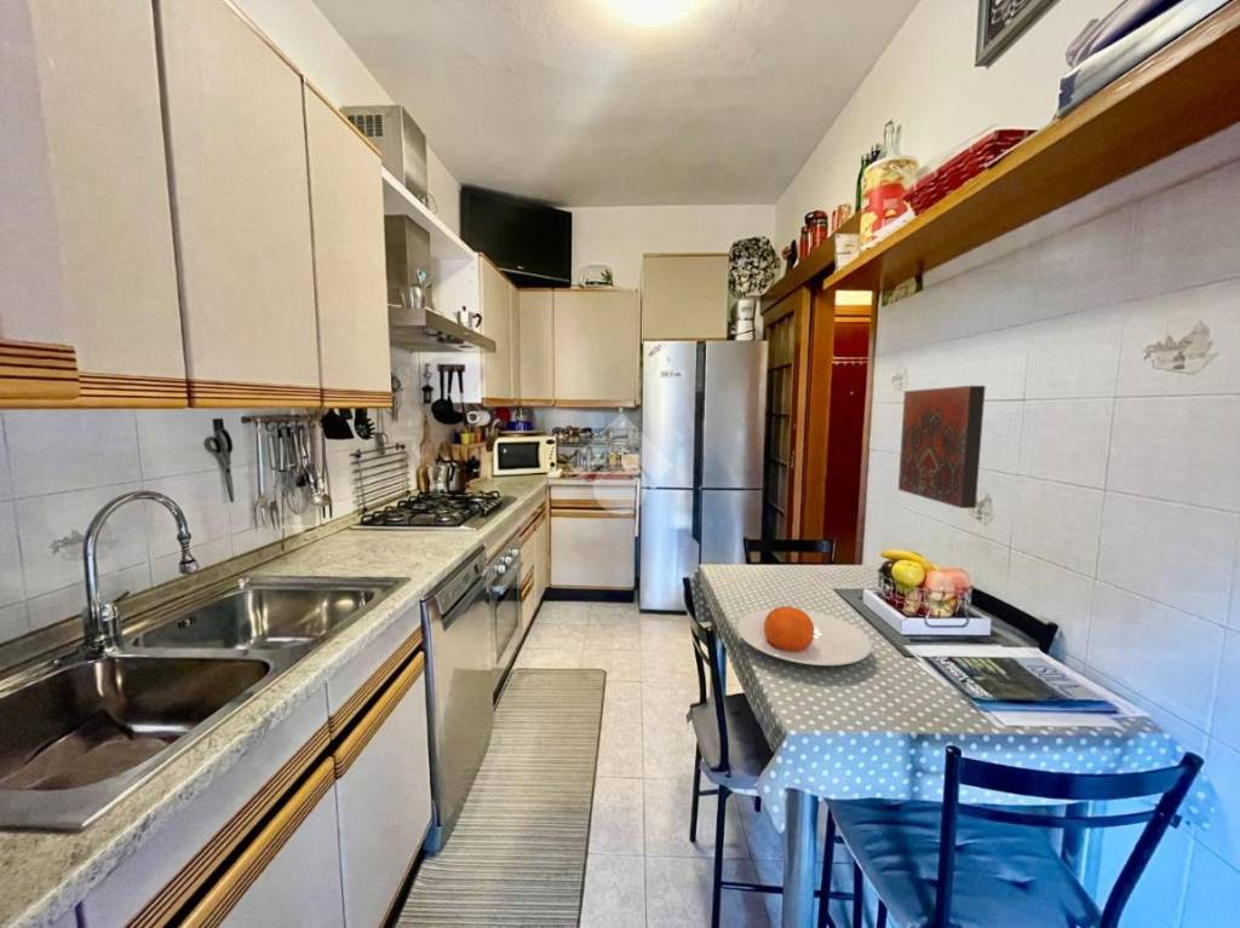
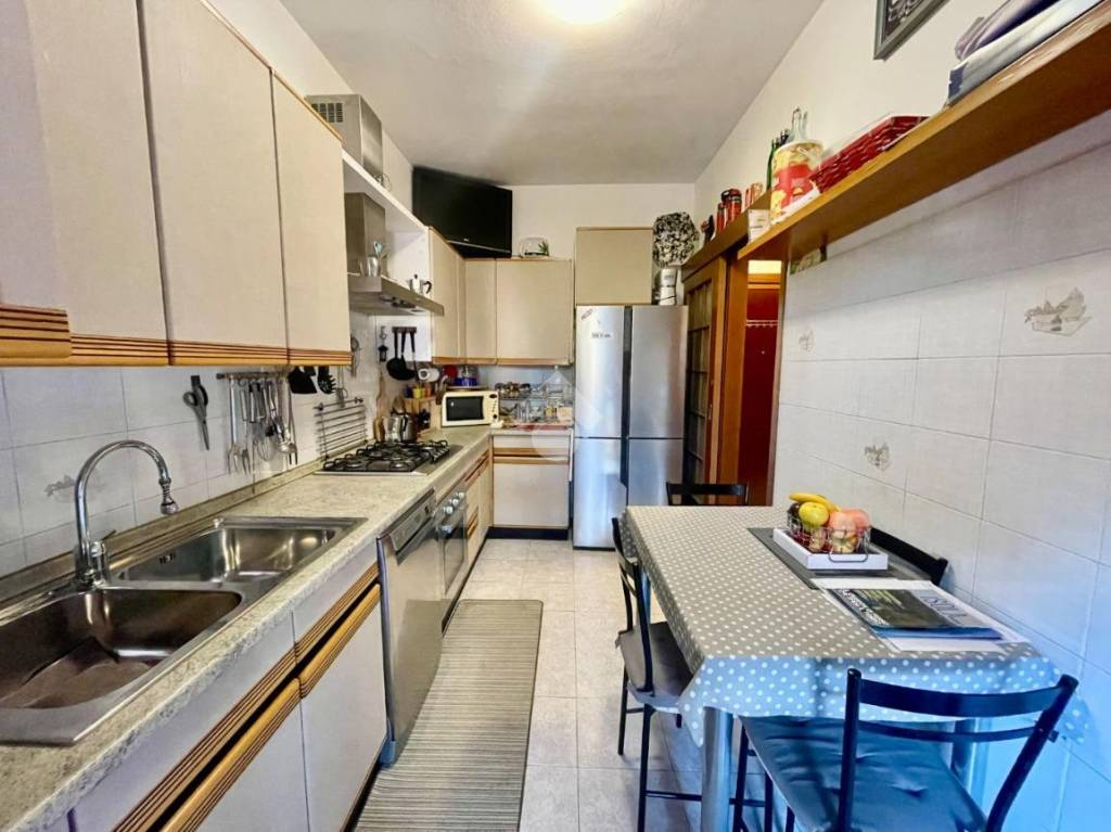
- decorative tile [897,385,987,509]
- plate [736,605,873,667]
